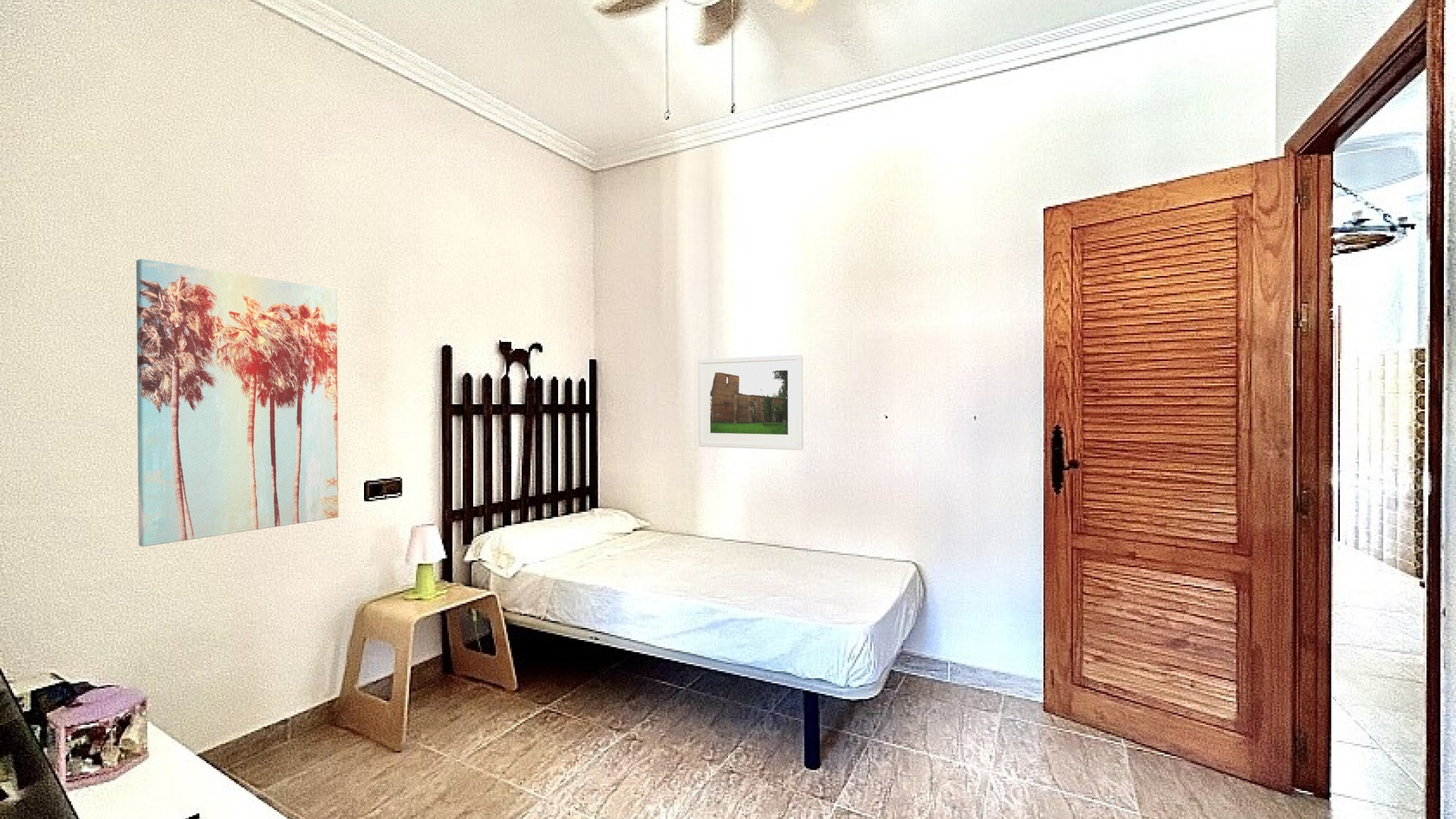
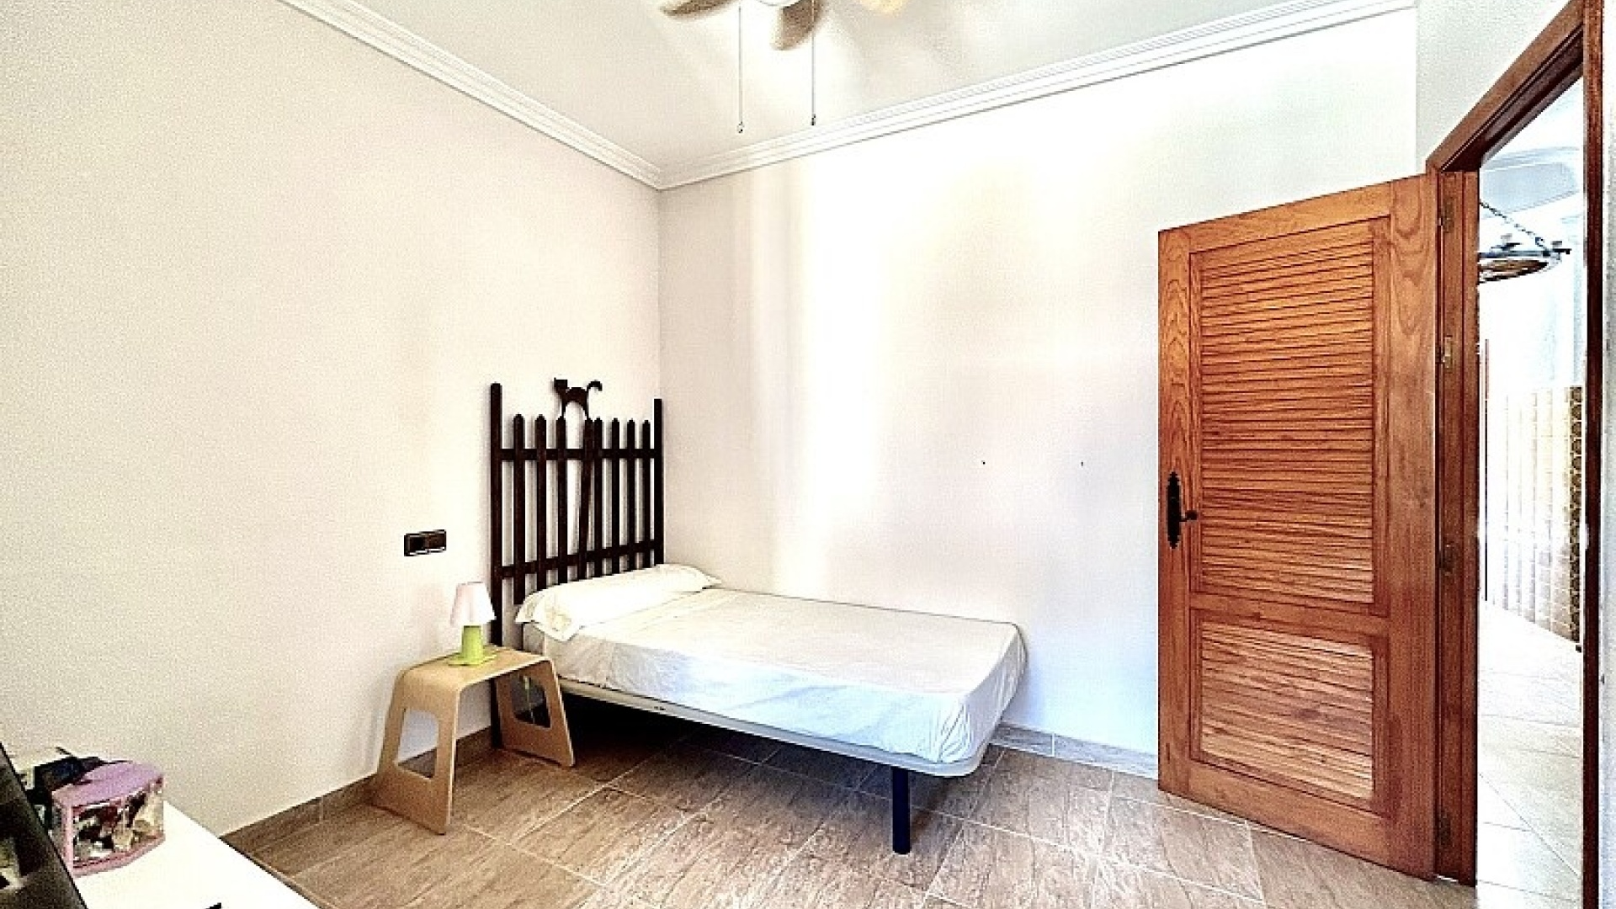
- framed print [697,354,804,450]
- wall art [136,259,339,548]
